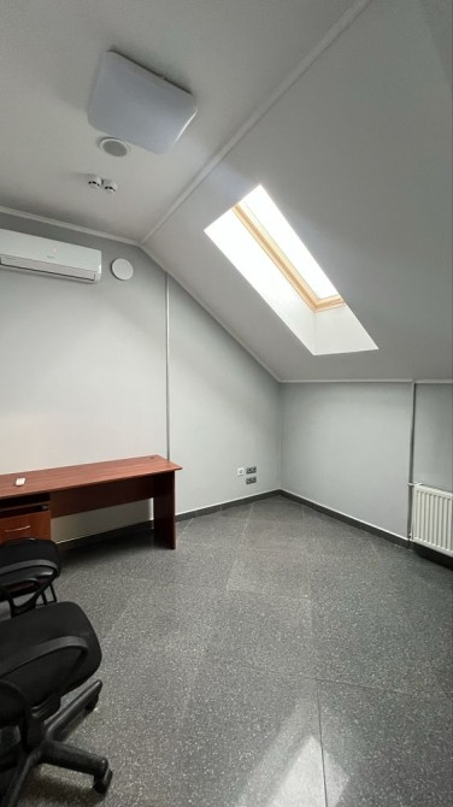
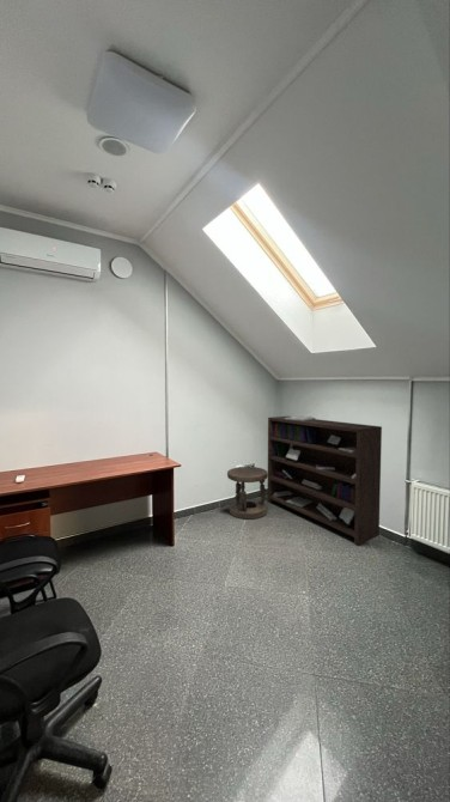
+ bookshelf [266,415,383,546]
+ stool [226,466,268,521]
